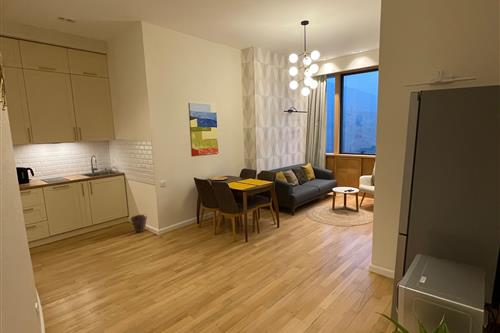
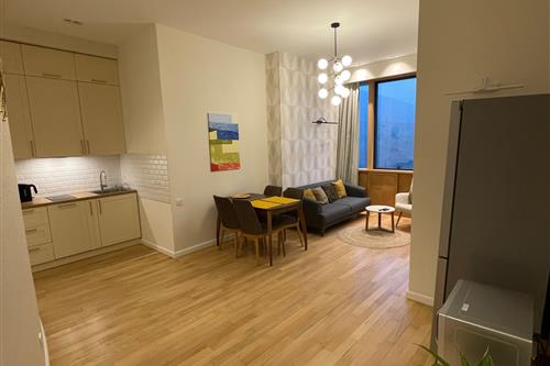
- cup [129,214,148,233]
